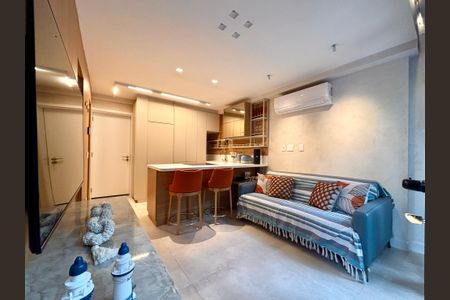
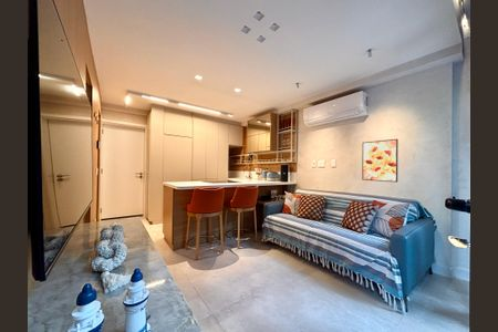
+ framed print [361,138,400,184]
